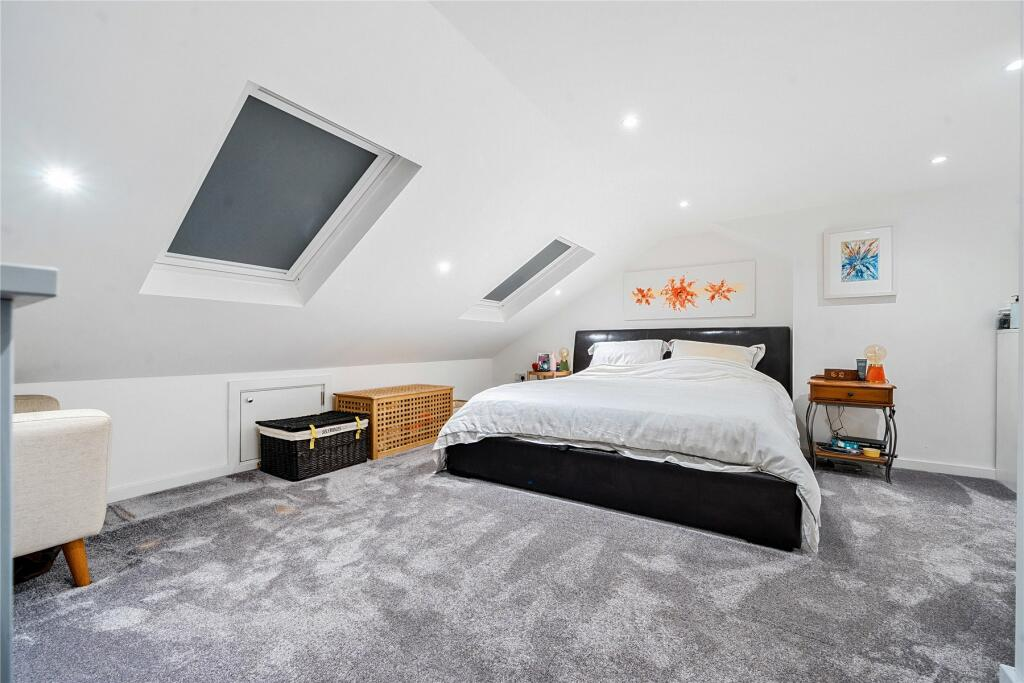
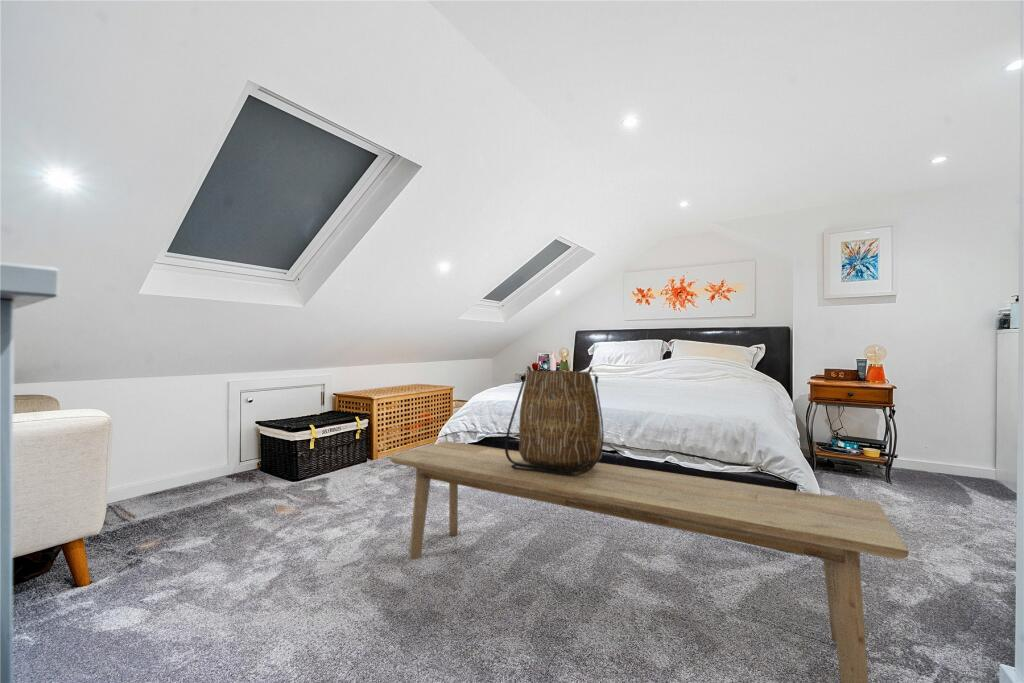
+ bench [389,440,910,683]
+ tote bag [504,365,605,476]
